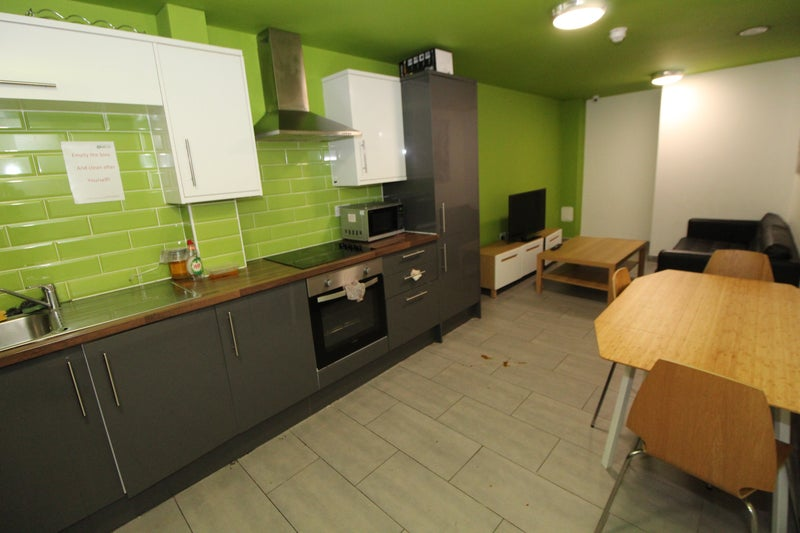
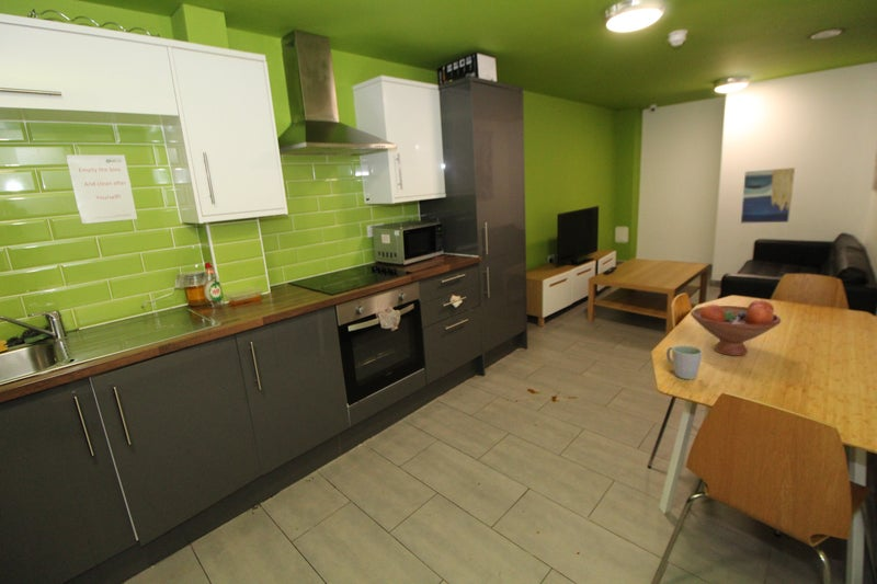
+ mug [665,344,704,380]
+ wall art [740,167,796,224]
+ fruit bowl [690,299,782,357]
